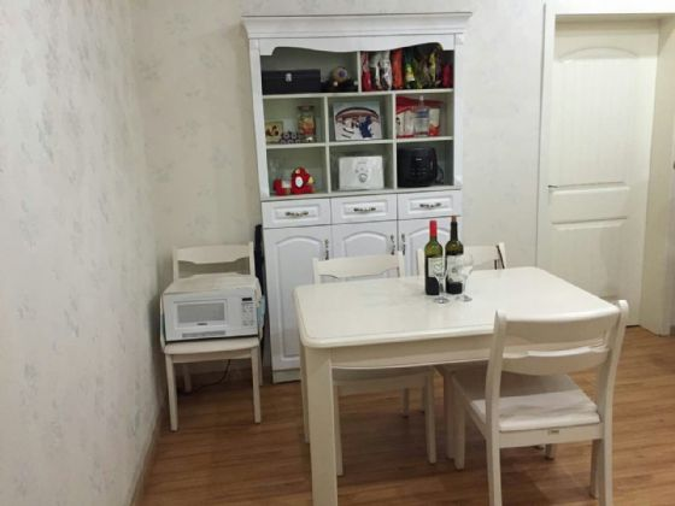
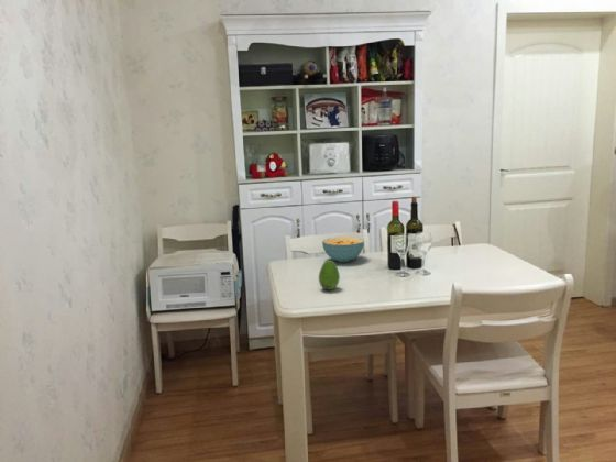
+ fruit [318,258,341,292]
+ cereal bowl [321,235,365,263]
